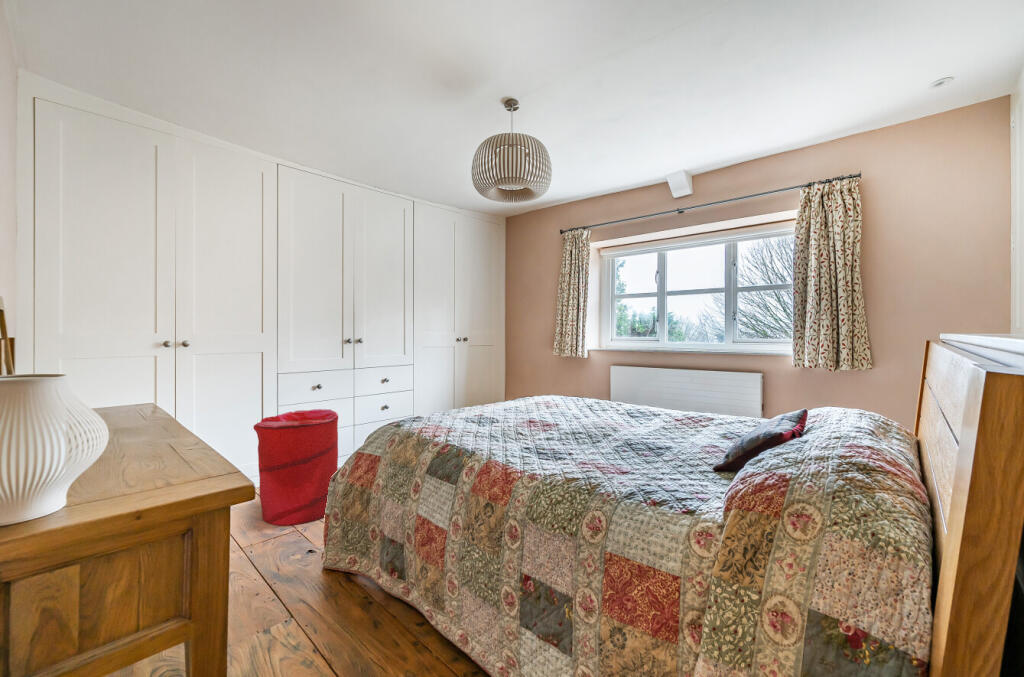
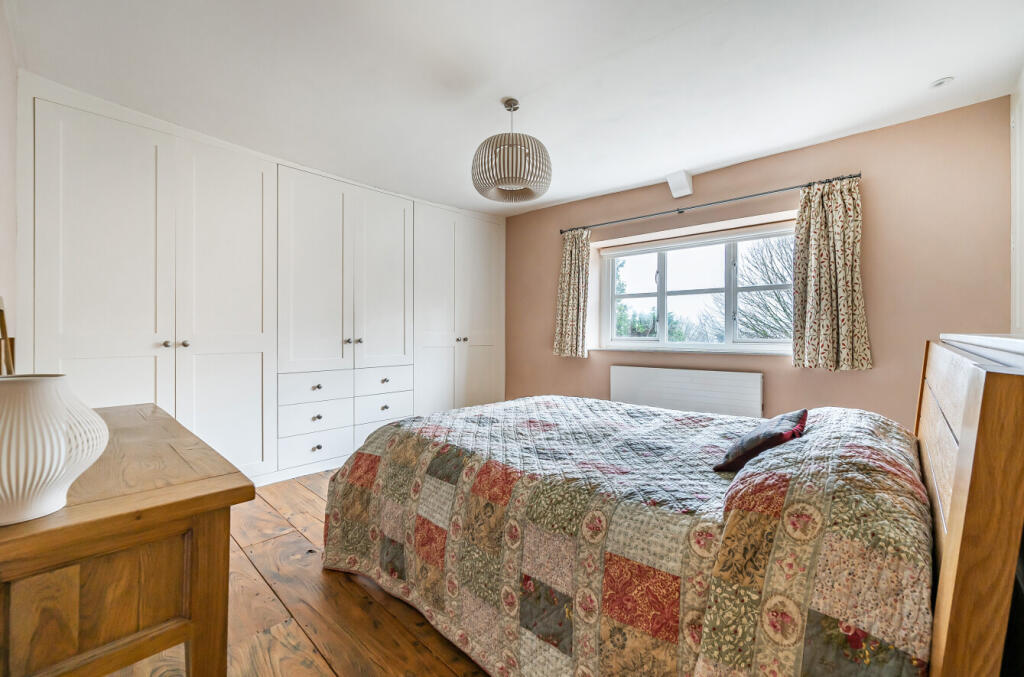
- laundry hamper [252,408,339,526]
